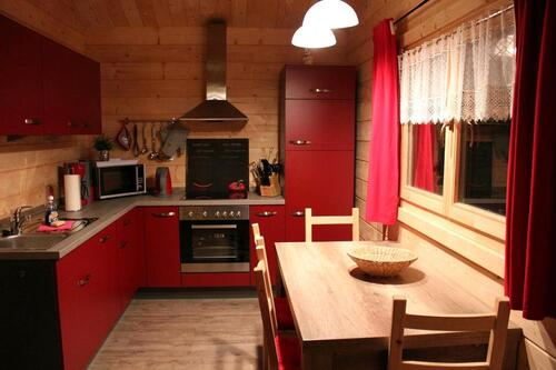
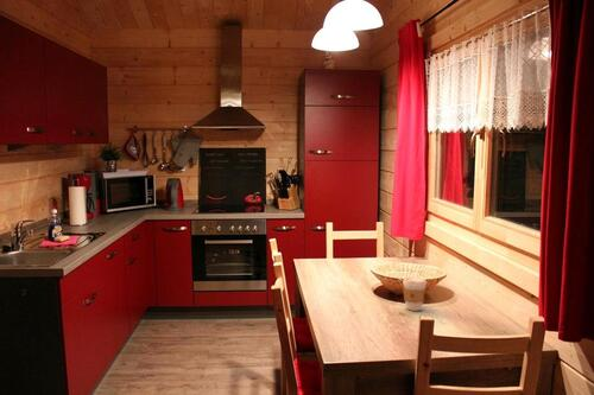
+ coffee cup [402,275,428,312]
